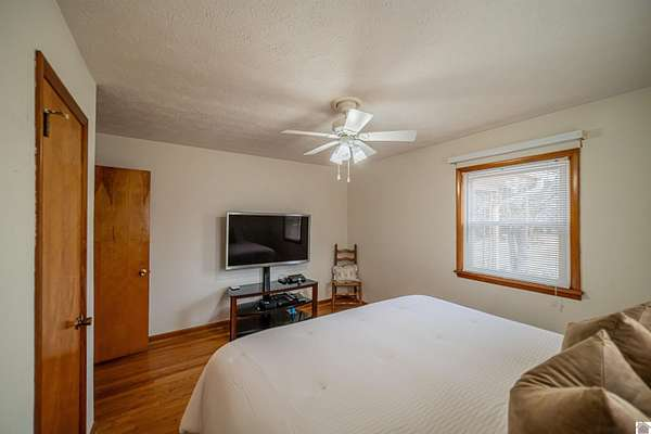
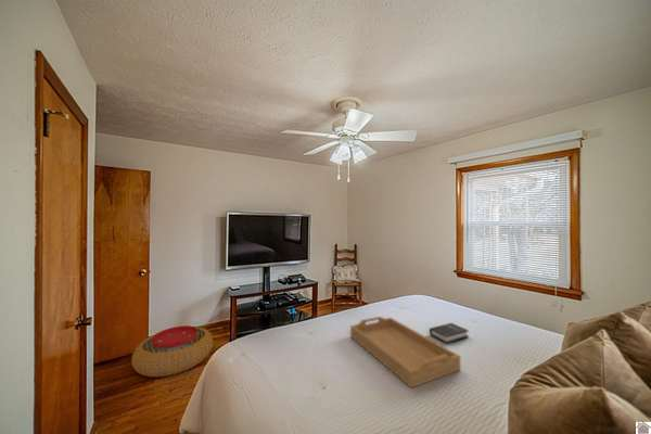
+ serving tray [349,316,461,388]
+ hardback book [429,322,470,345]
+ pouf [130,324,214,379]
